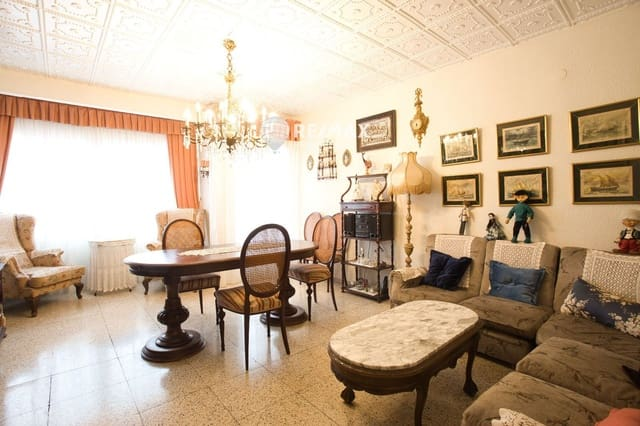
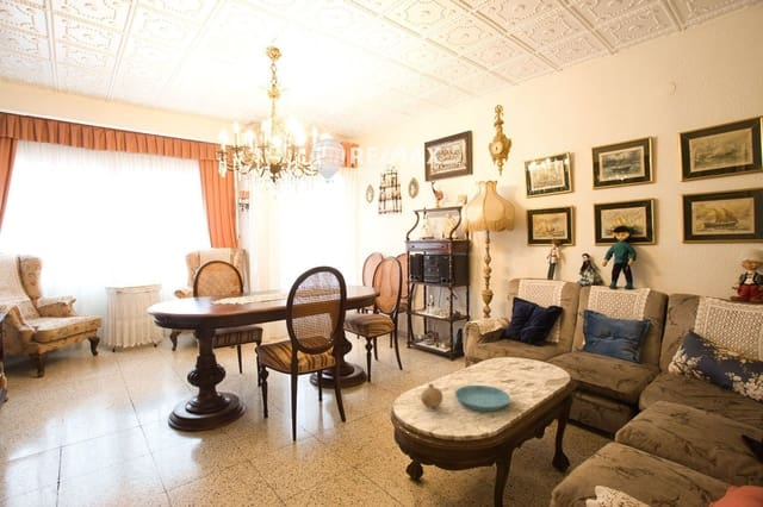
+ saucer [454,384,511,412]
+ fruit [420,382,443,408]
